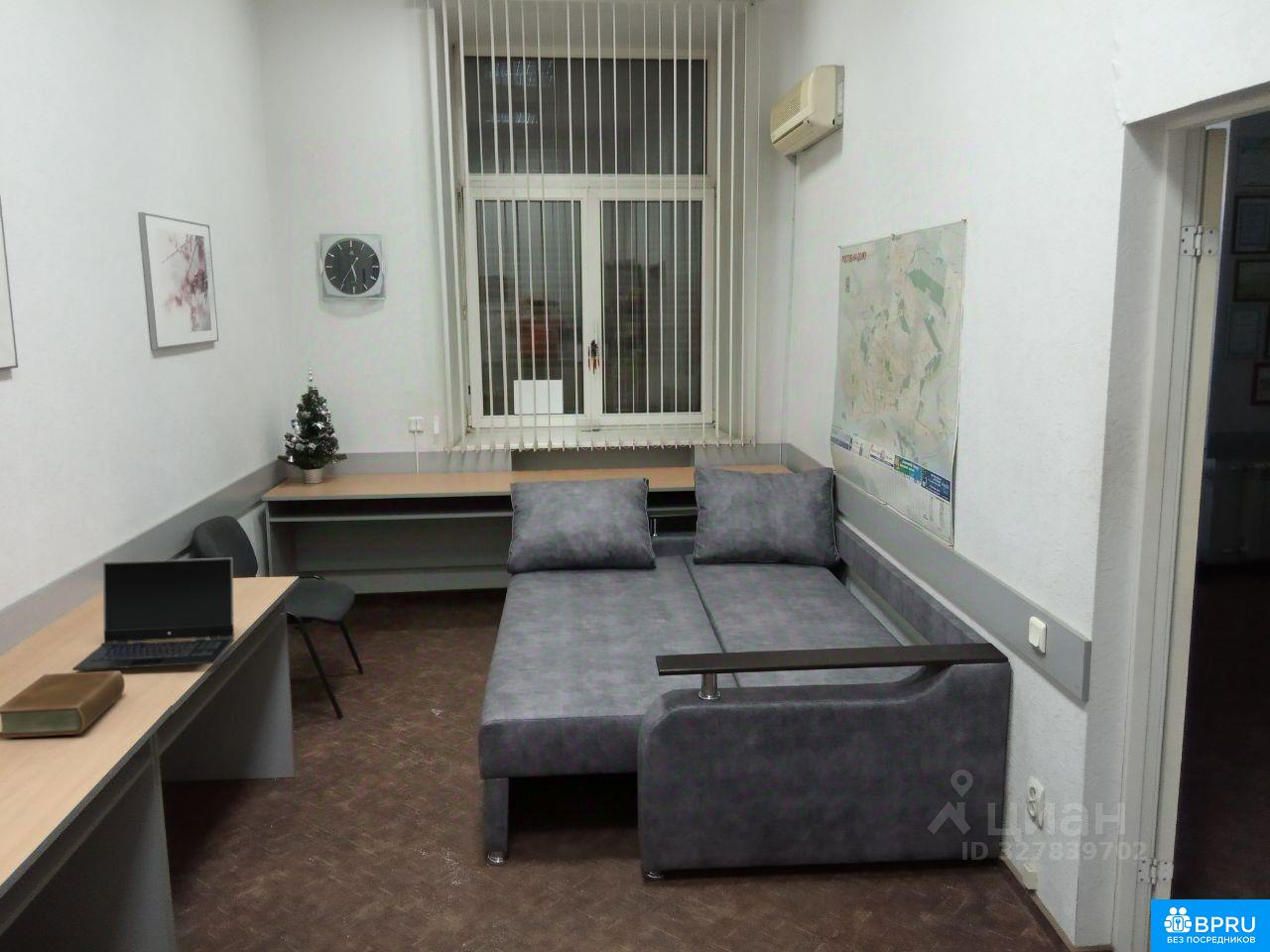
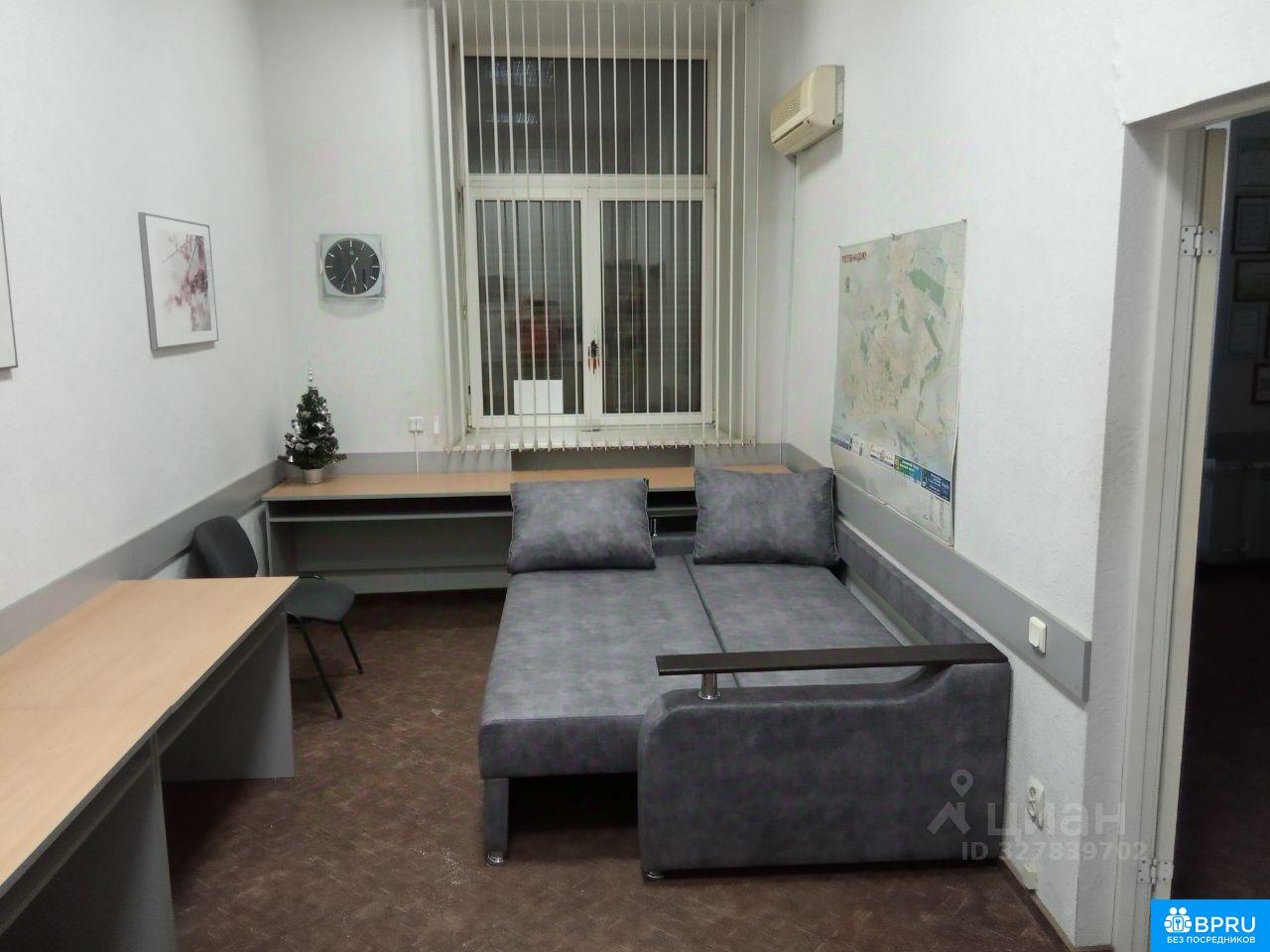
- laptop computer [72,556,235,671]
- book [0,670,126,739]
